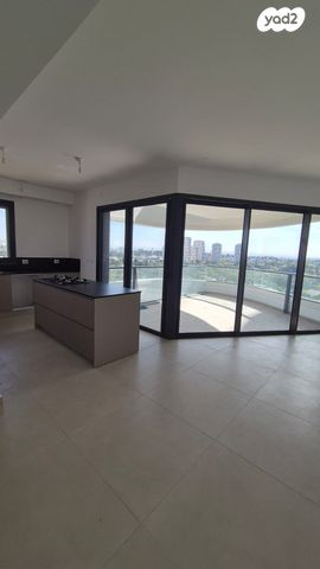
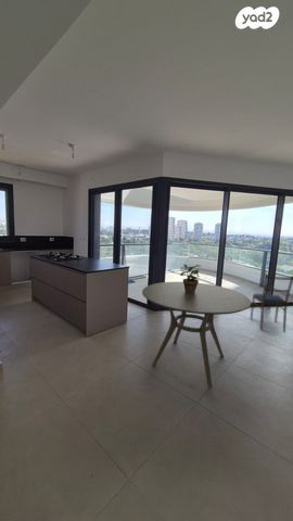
+ dining chair [250,272,293,333]
+ dining table [141,281,252,387]
+ potted plant [179,264,201,293]
